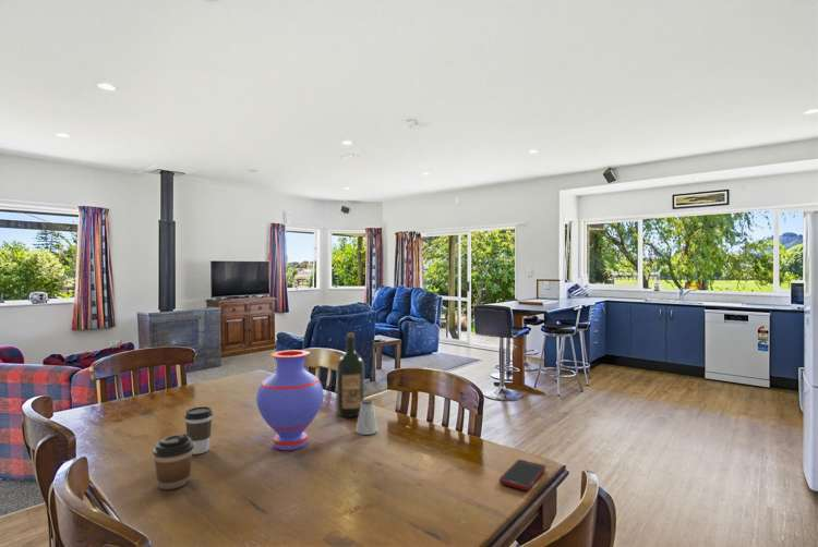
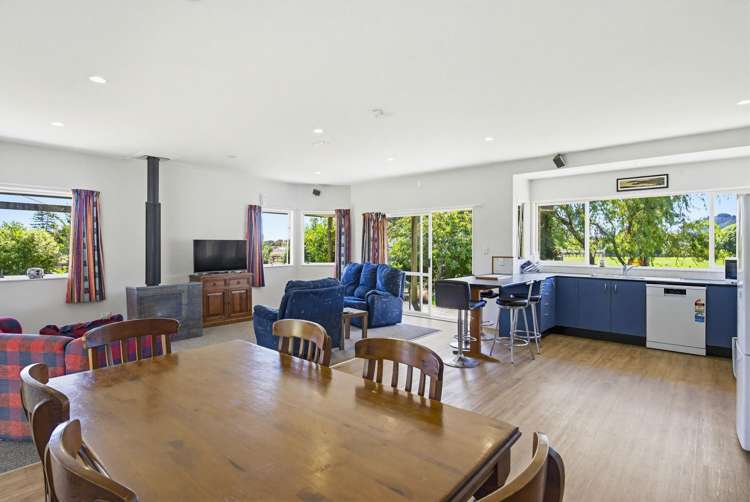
- wine bottle [336,332,365,418]
- coffee cup [152,433,194,490]
- coffee cup [184,405,214,455]
- vase [255,349,324,451]
- cell phone [498,459,546,491]
- saltshaker [354,398,380,436]
